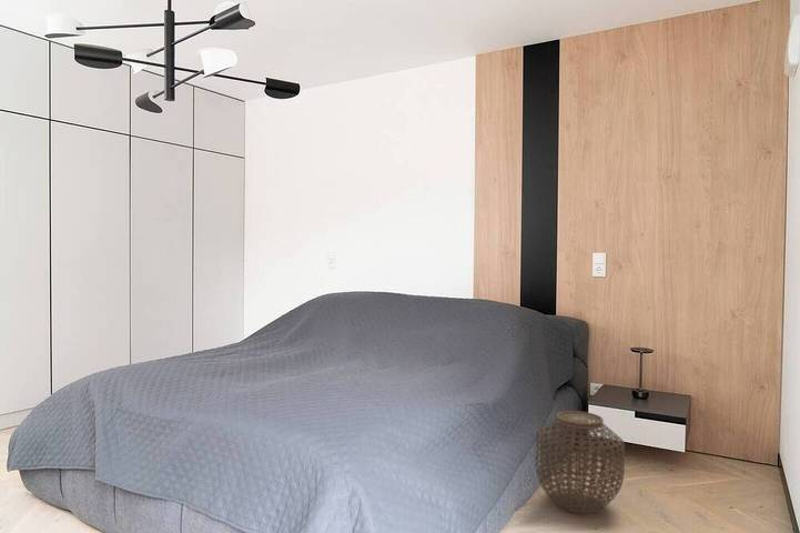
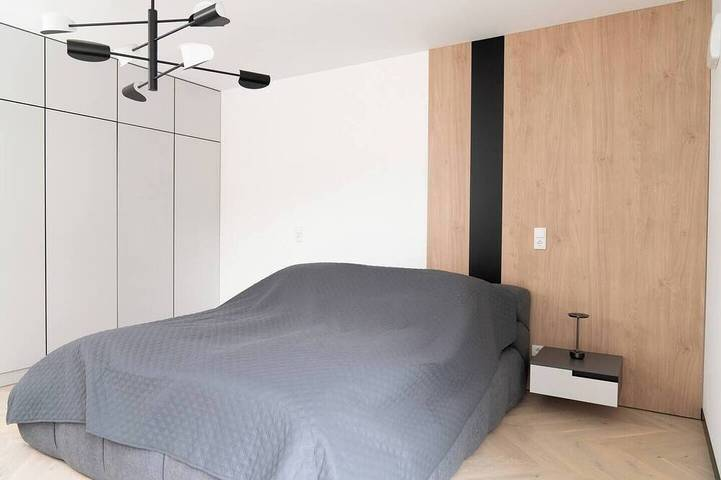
- woven basket [534,410,626,515]
